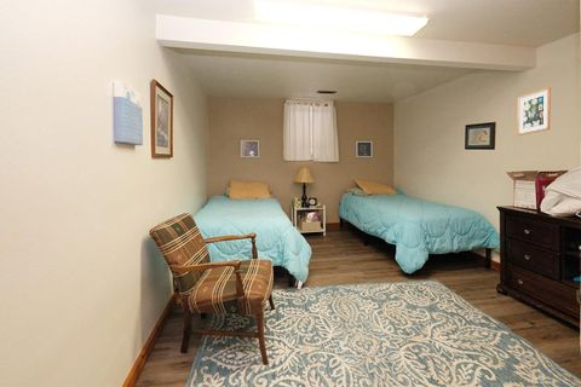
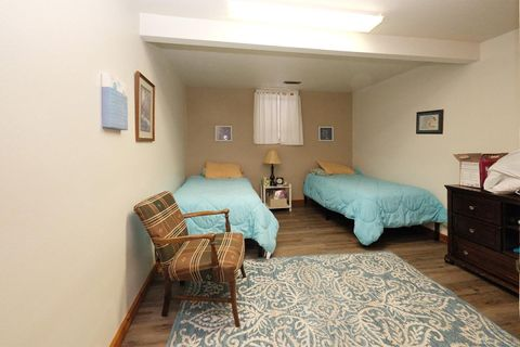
- wall art [516,86,552,137]
